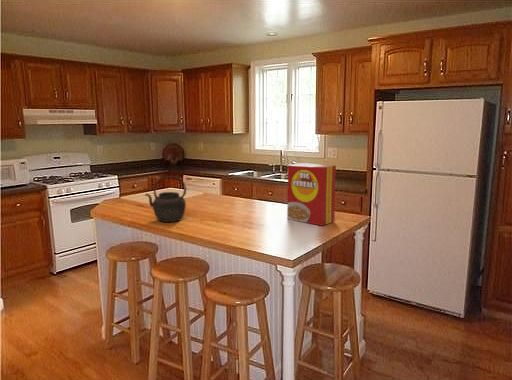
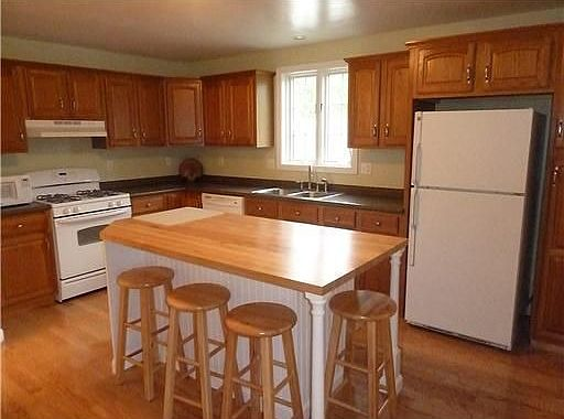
- cereal box [286,162,337,227]
- kettle [144,175,187,223]
